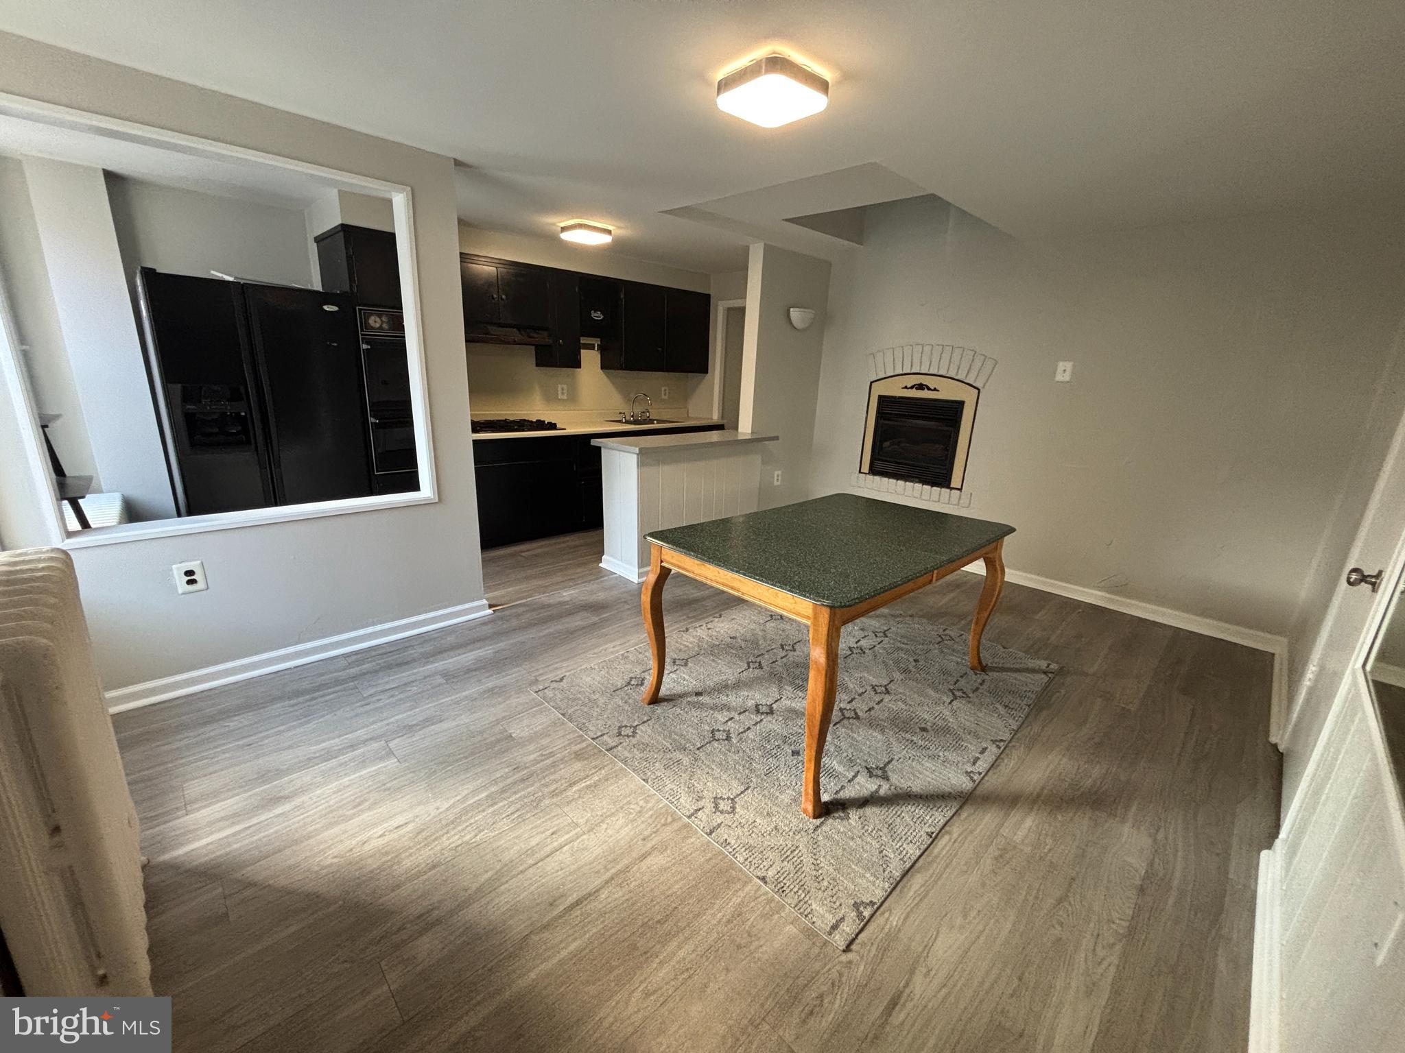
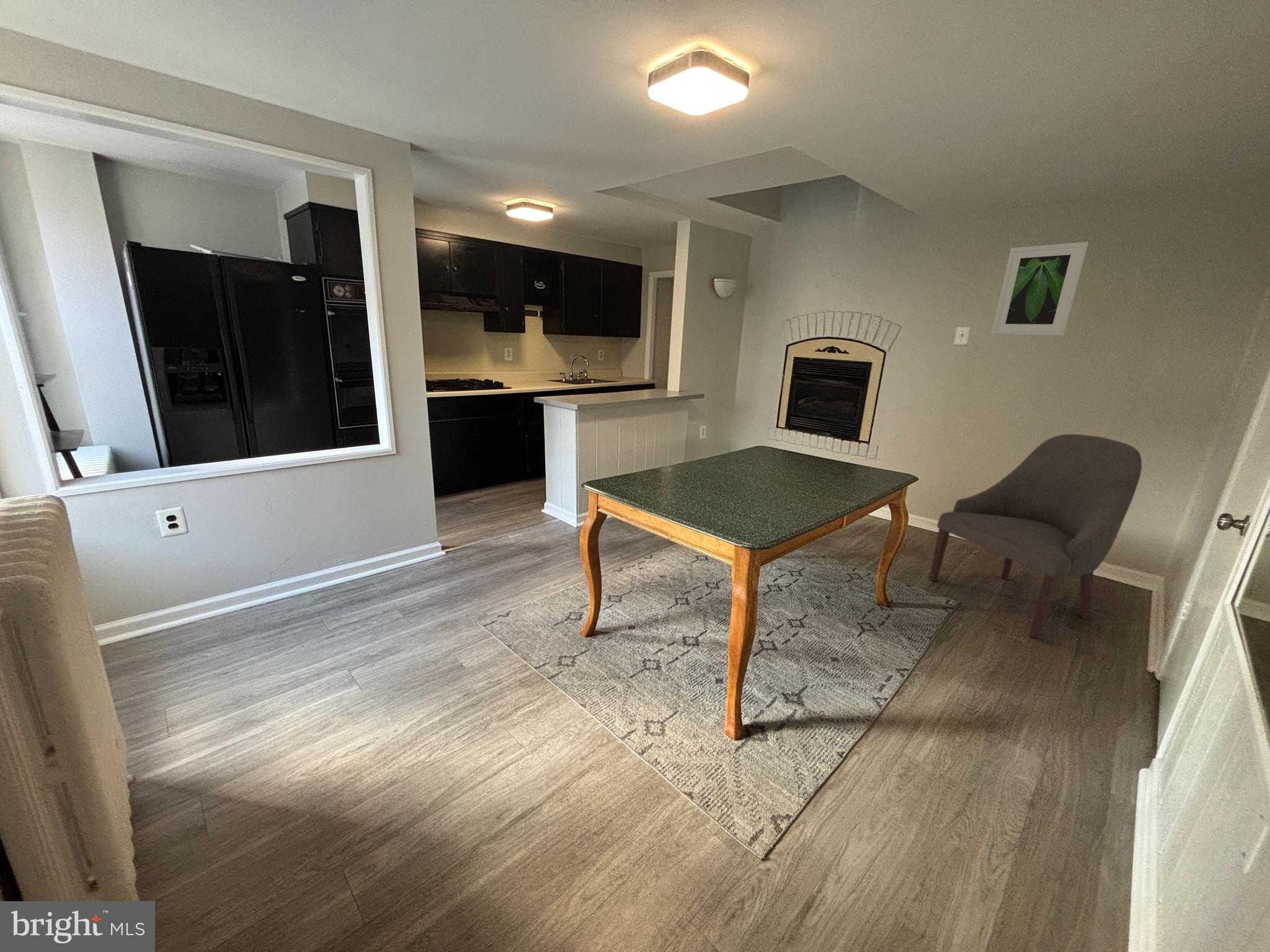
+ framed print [991,241,1089,336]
+ chair [928,433,1142,638]
